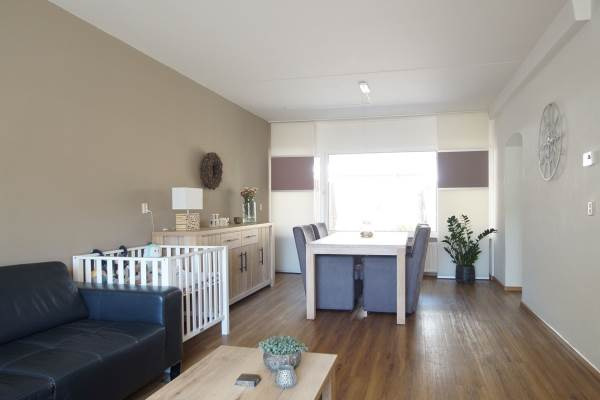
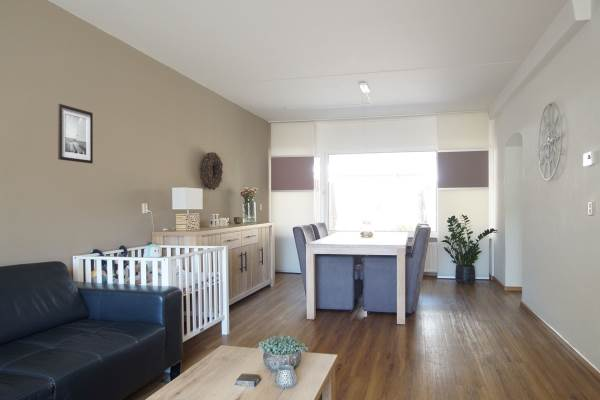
+ wall art [57,103,94,164]
